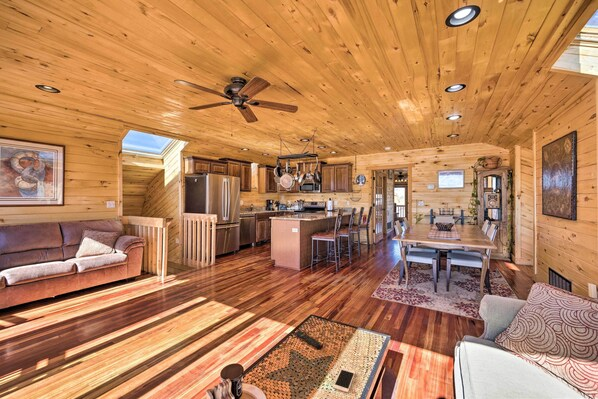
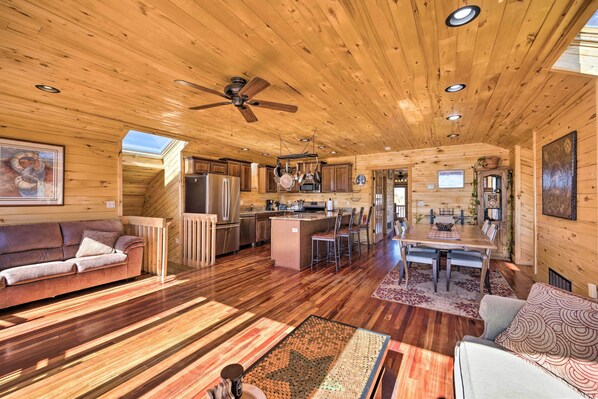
- cell phone [332,367,356,394]
- remote control [294,330,324,350]
